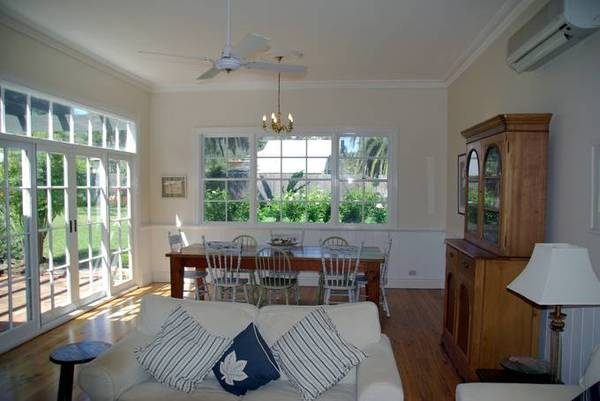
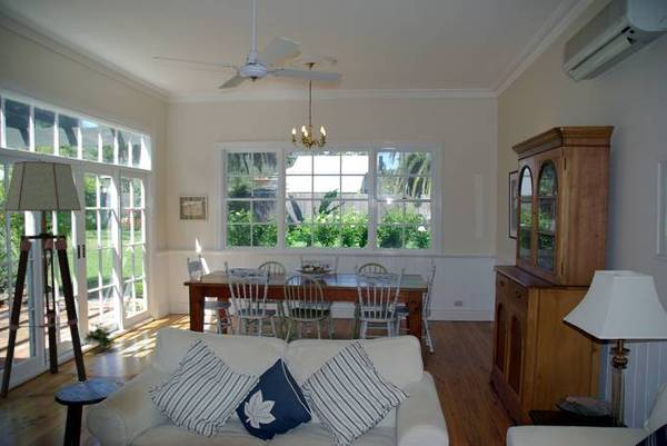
+ floor lamp [0,160,88,400]
+ flowering plant [82,321,116,349]
